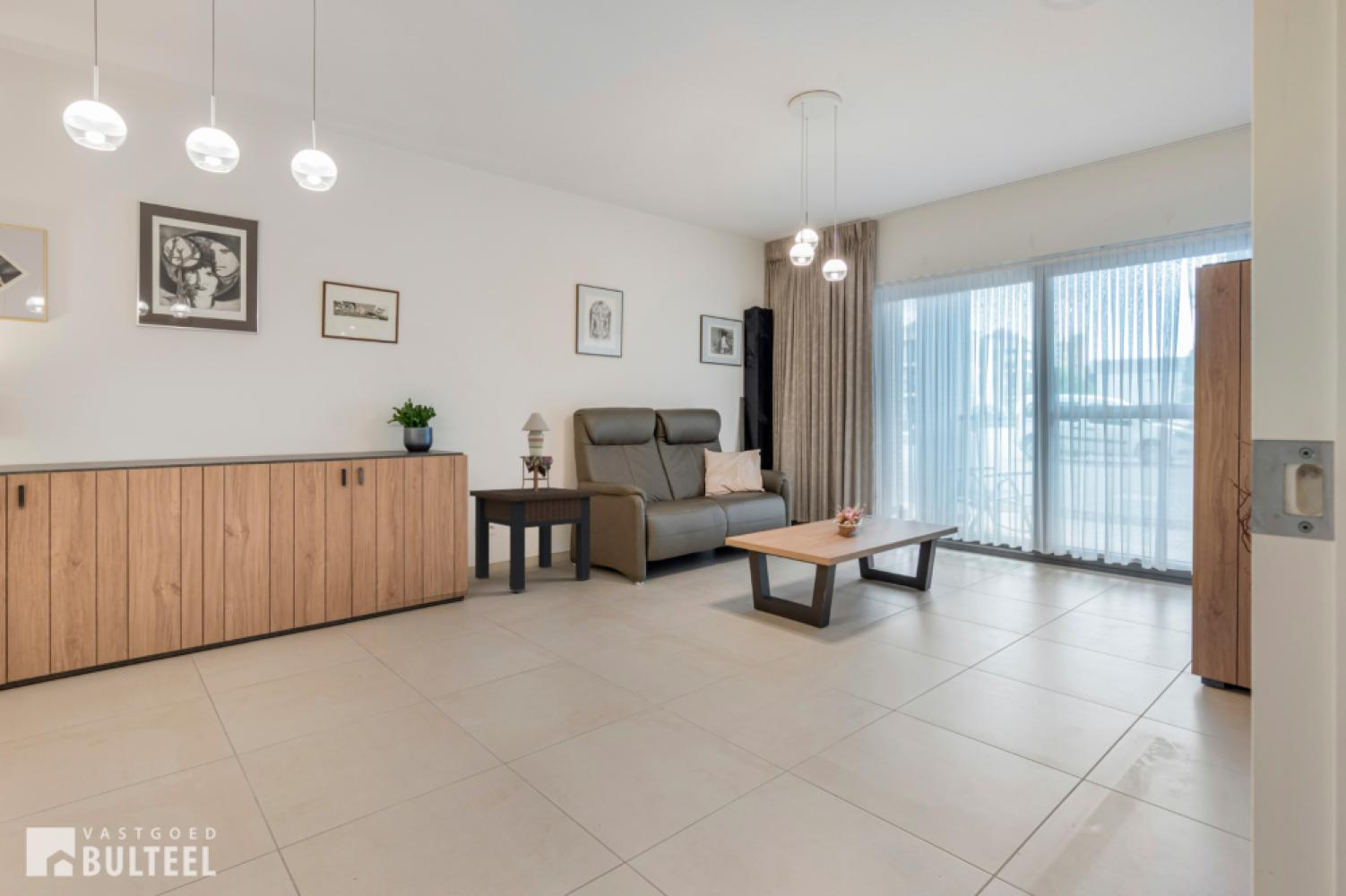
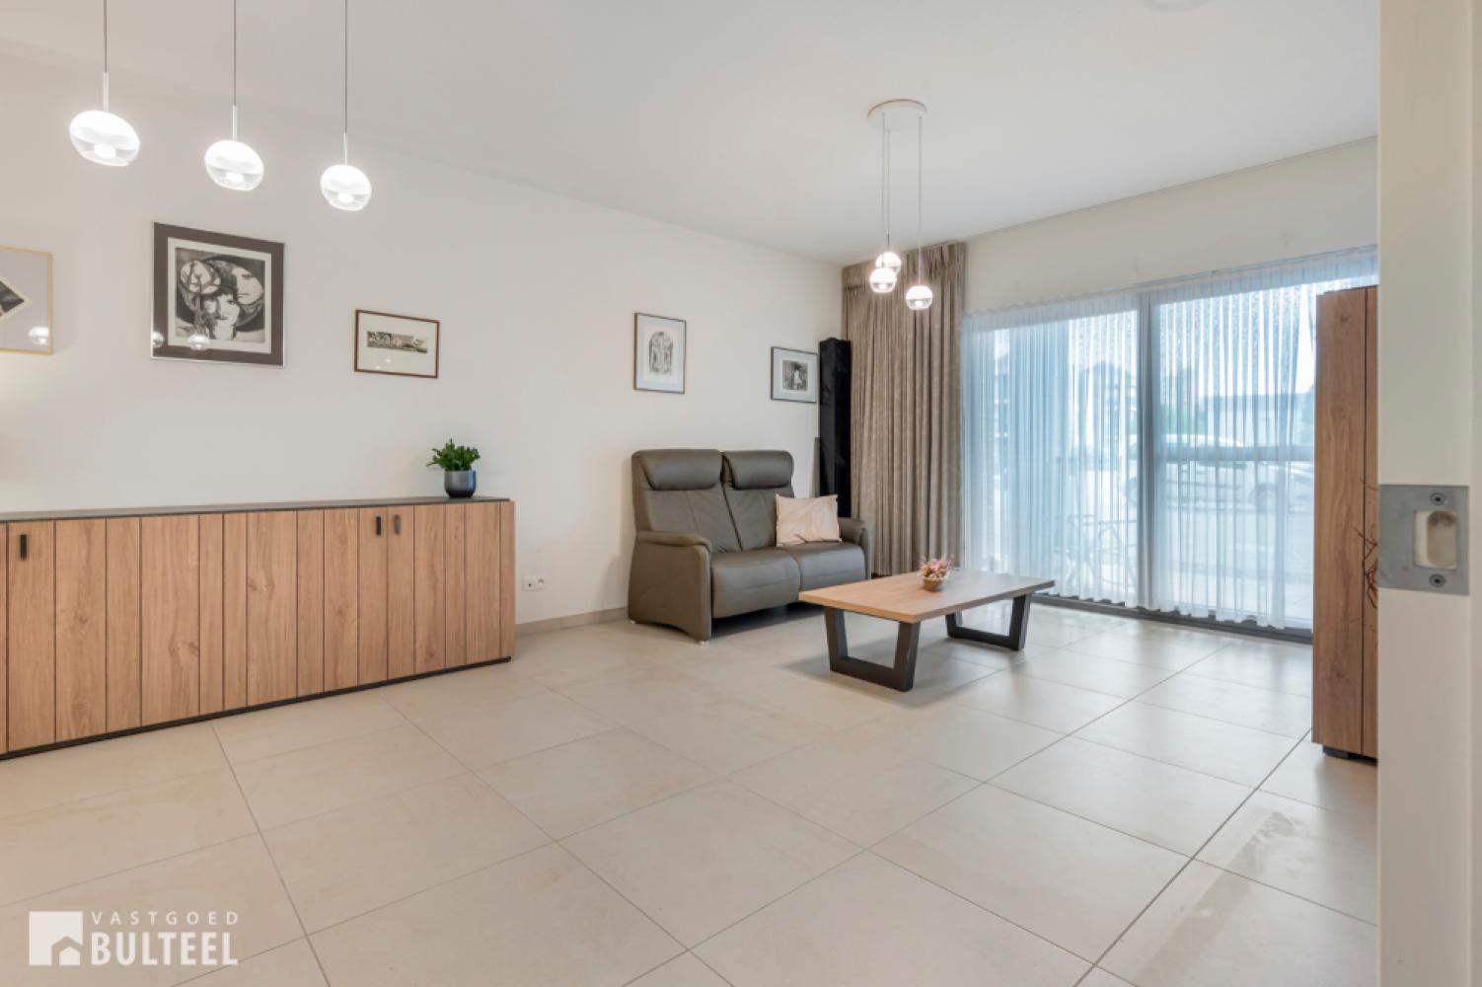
- side table [469,487,599,592]
- table lamp [519,412,554,492]
